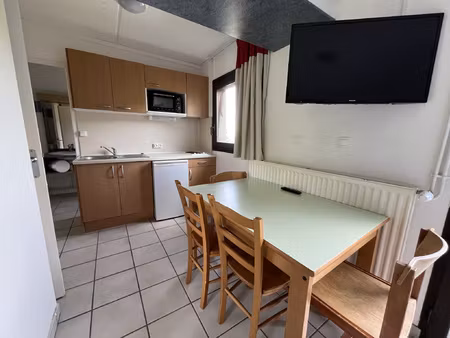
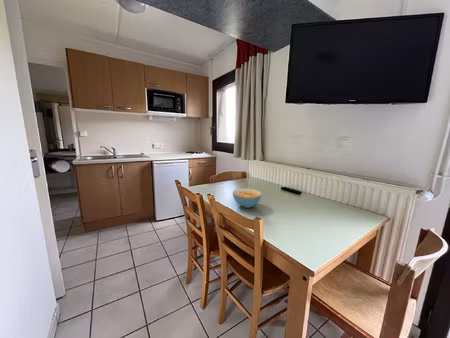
+ cereal bowl [232,188,263,209]
